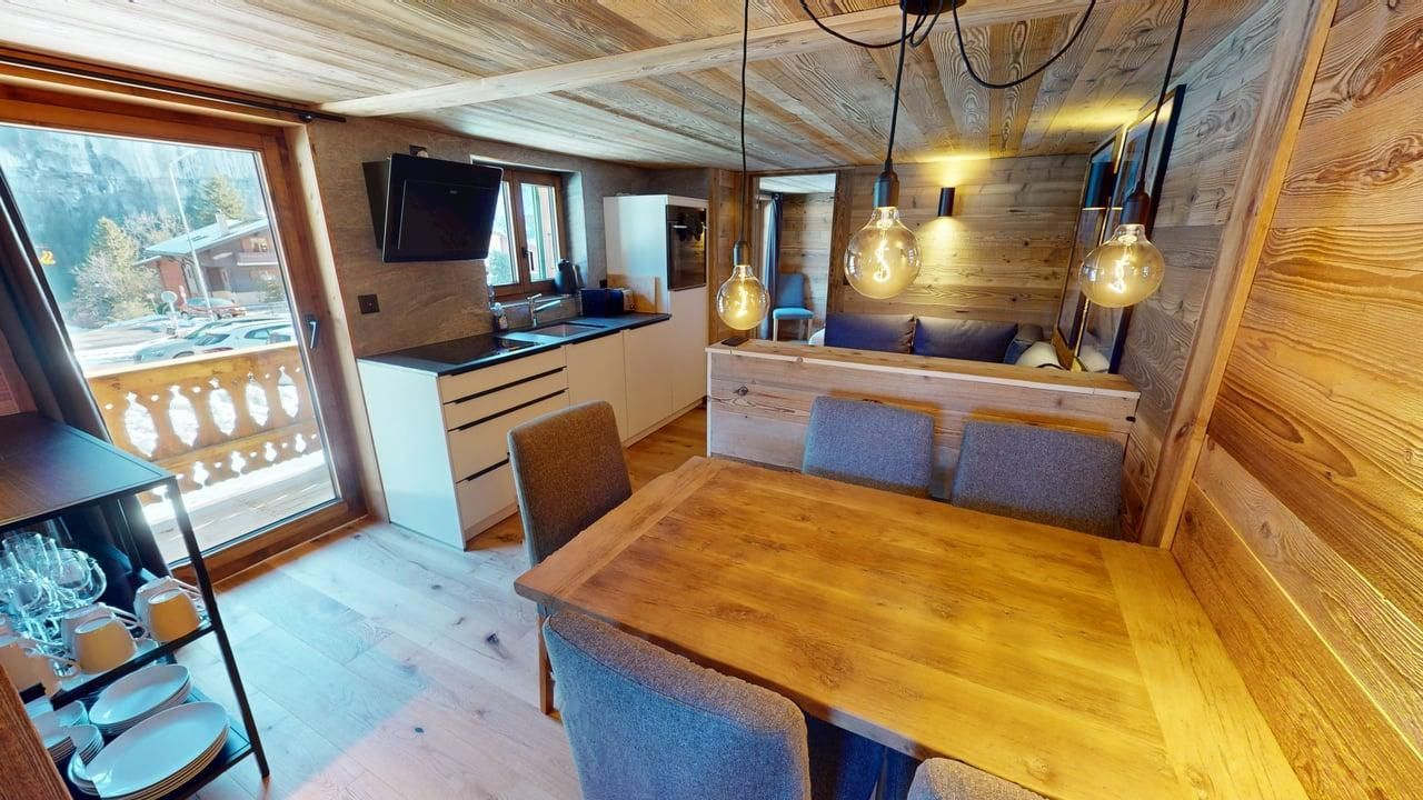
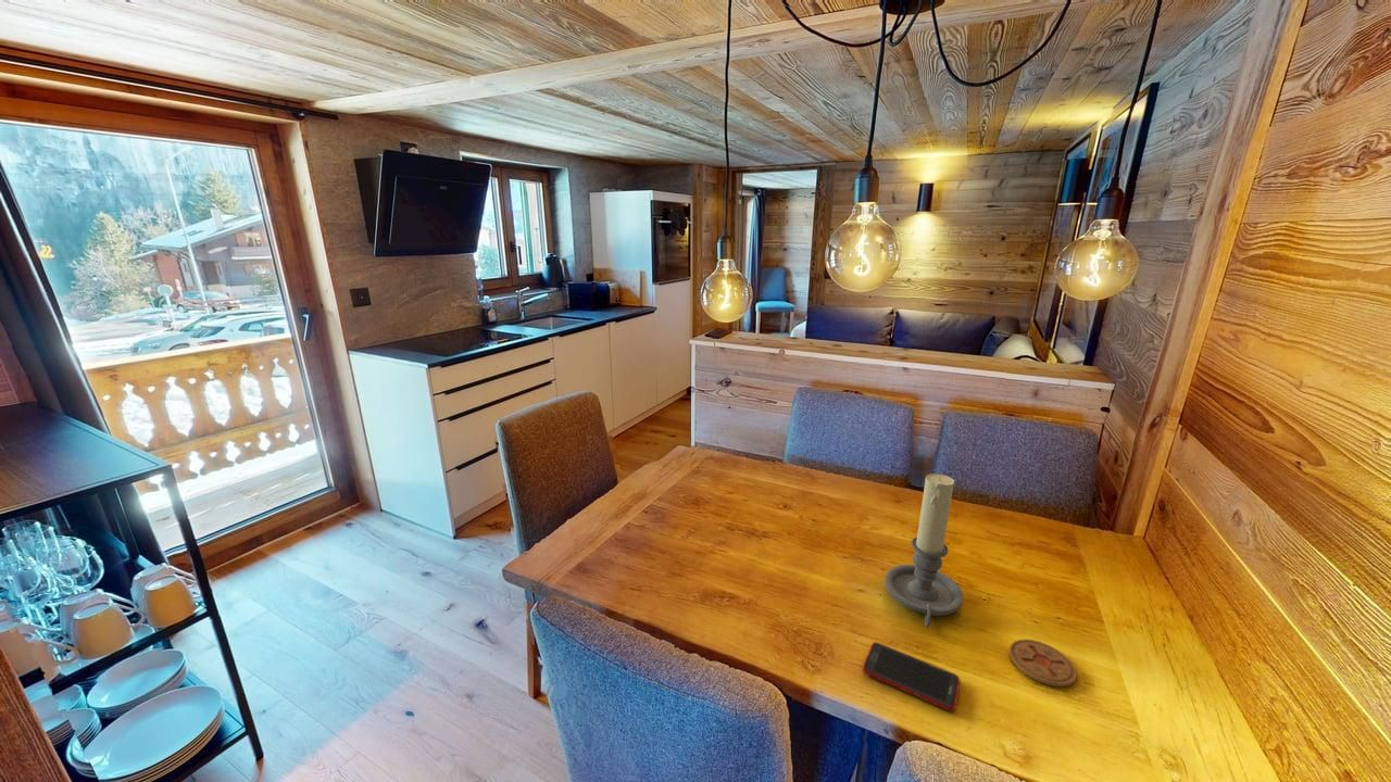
+ candle holder [884,472,964,628]
+ coaster [1008,639,1078,688]
+ cell phone [862,641,961,712]
